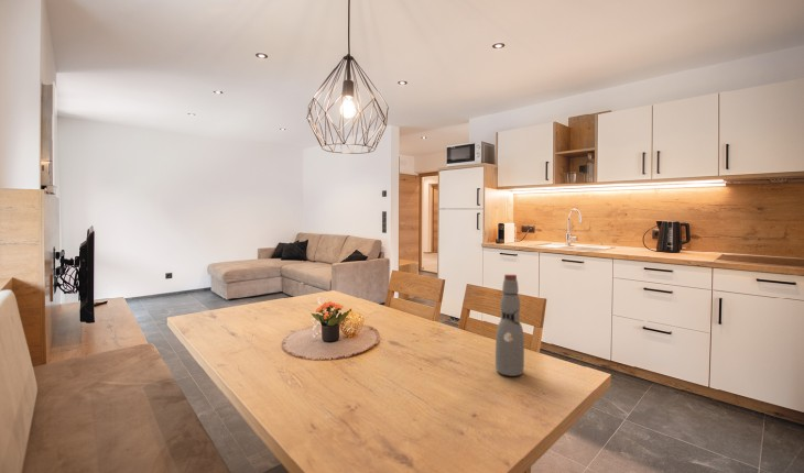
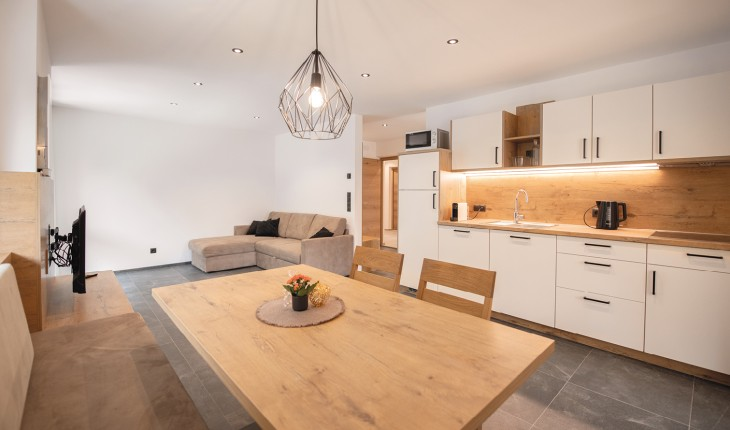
- bottle [495,273,525,377]
